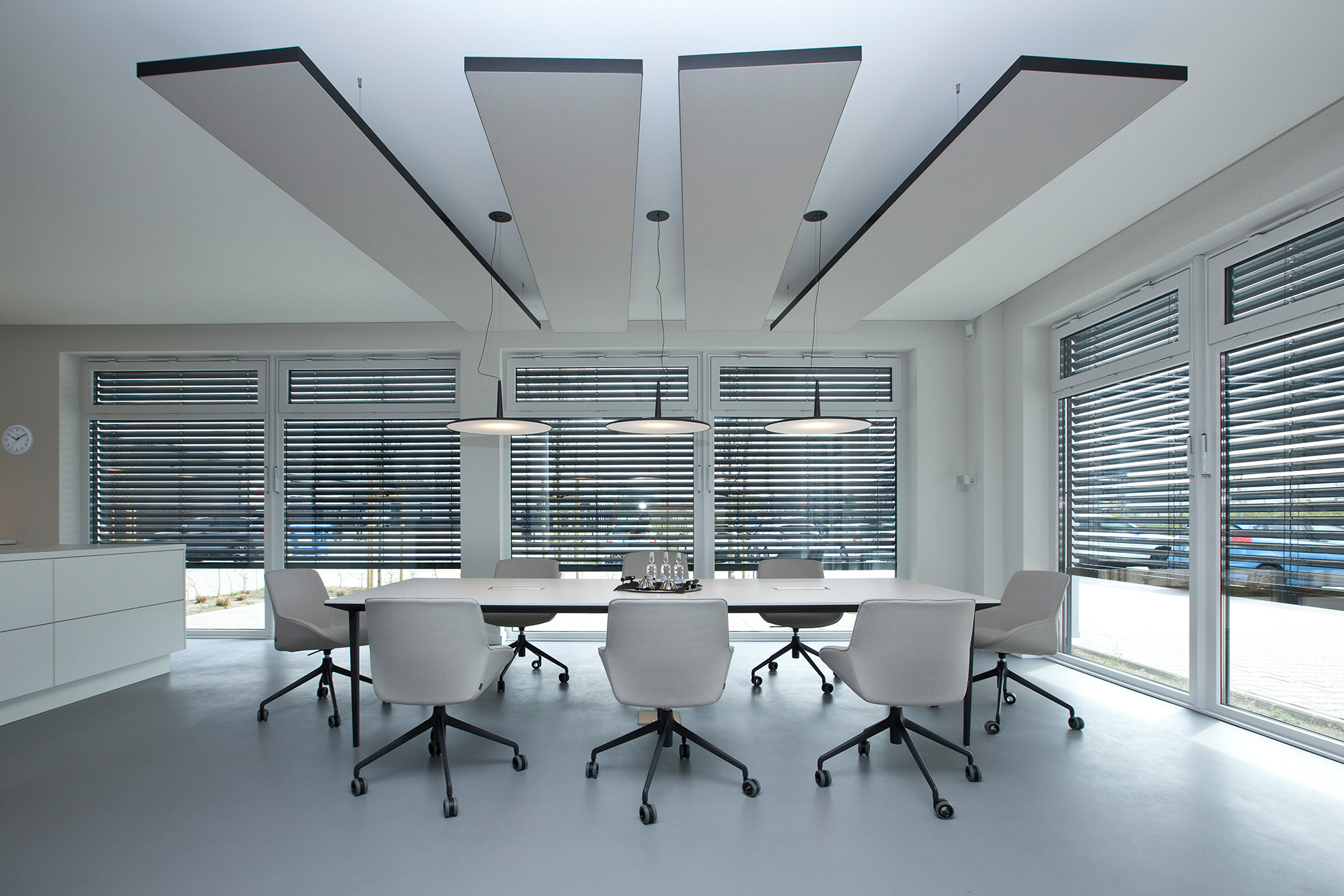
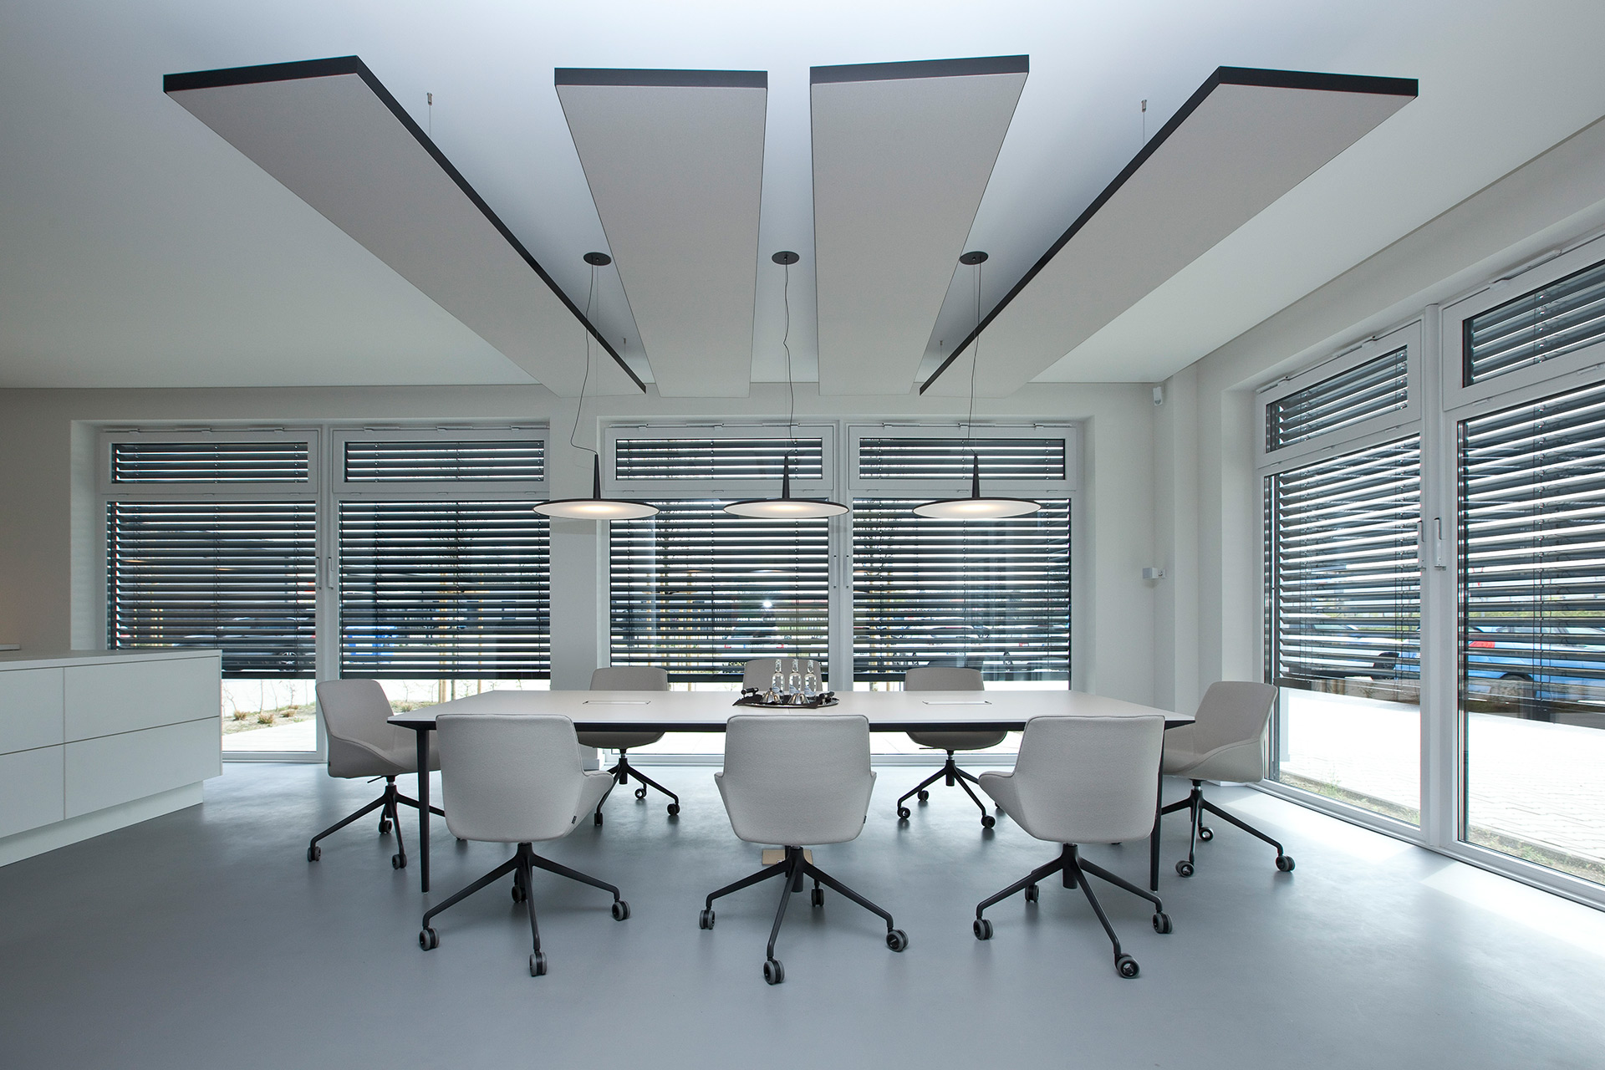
- wall clock [1,423,34,456]
